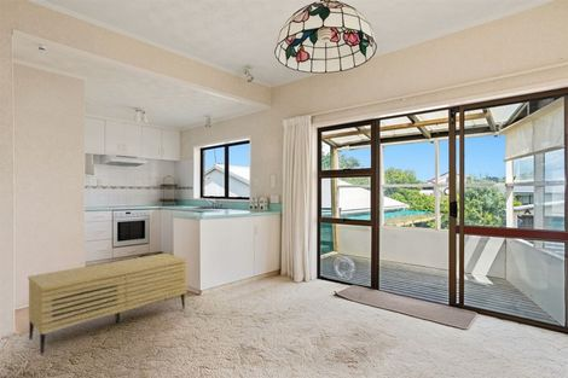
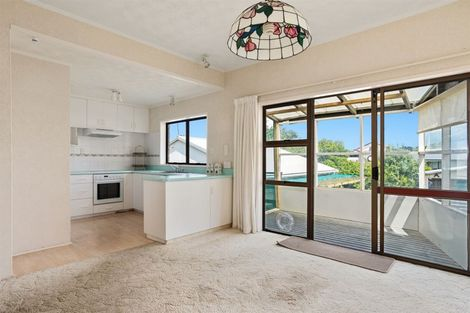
- sideboard [27,252,189,355]
